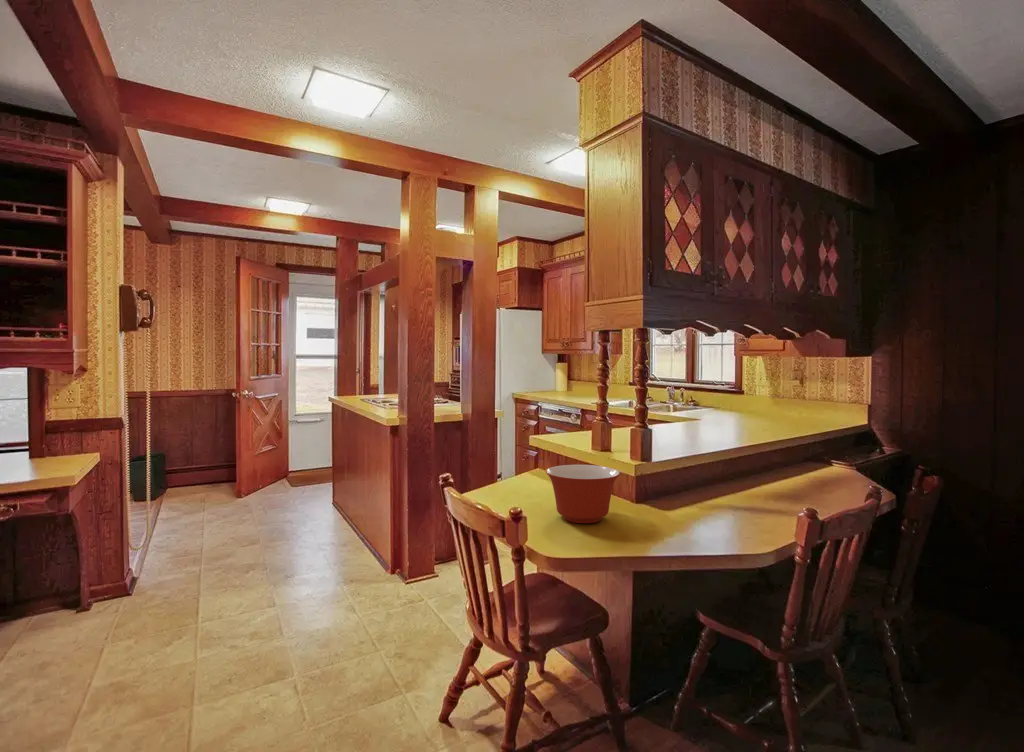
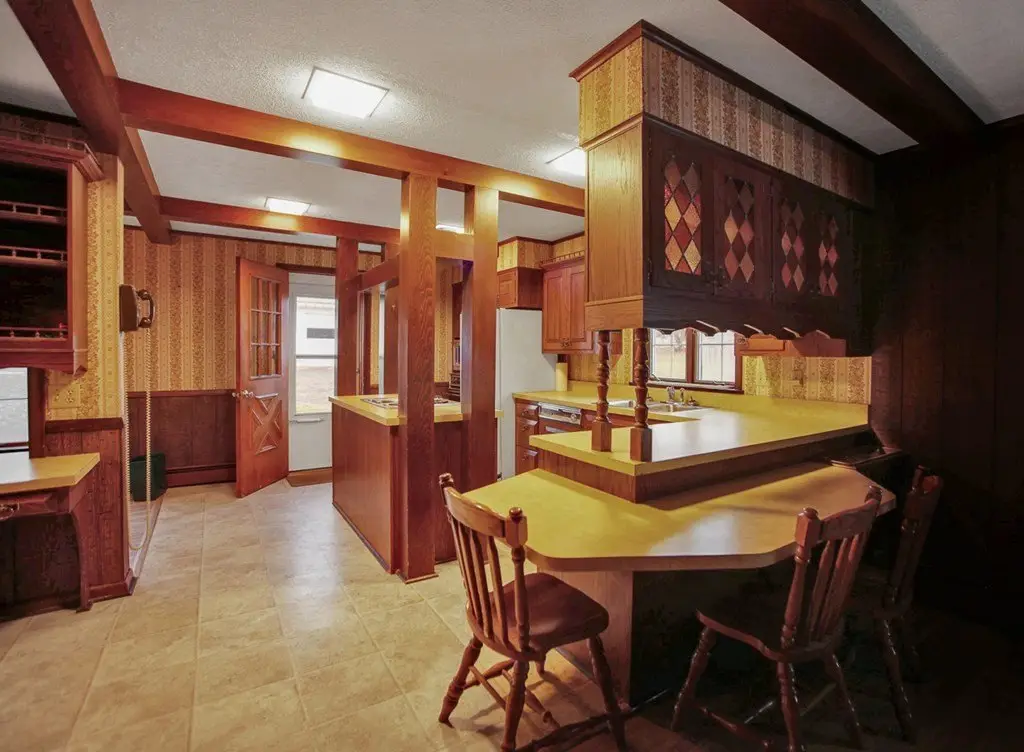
- mixing bowl [545,464,621,524]
